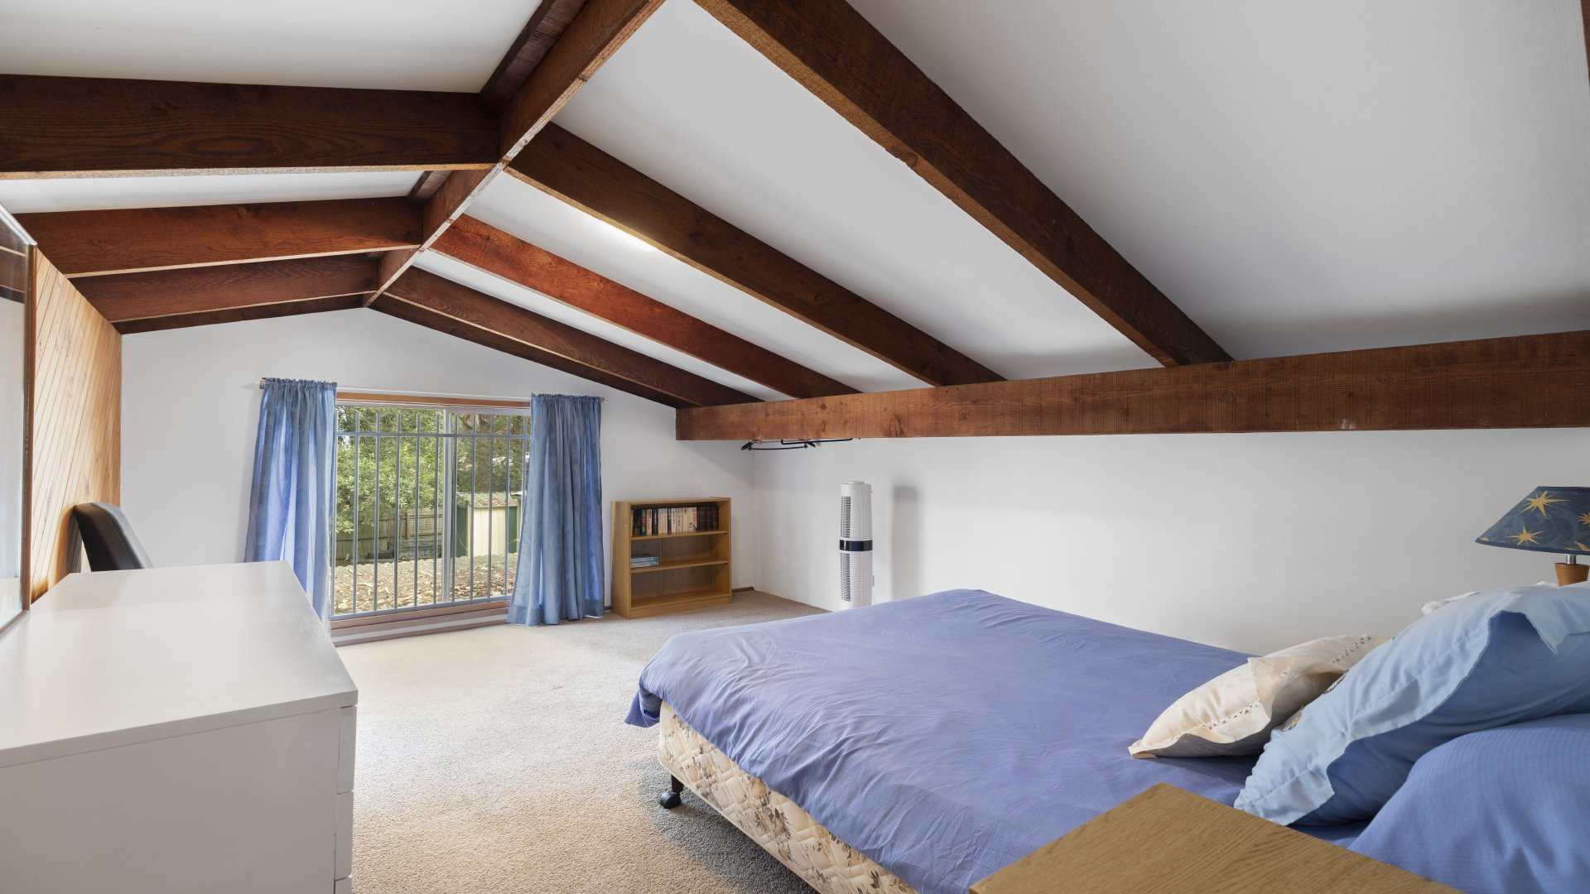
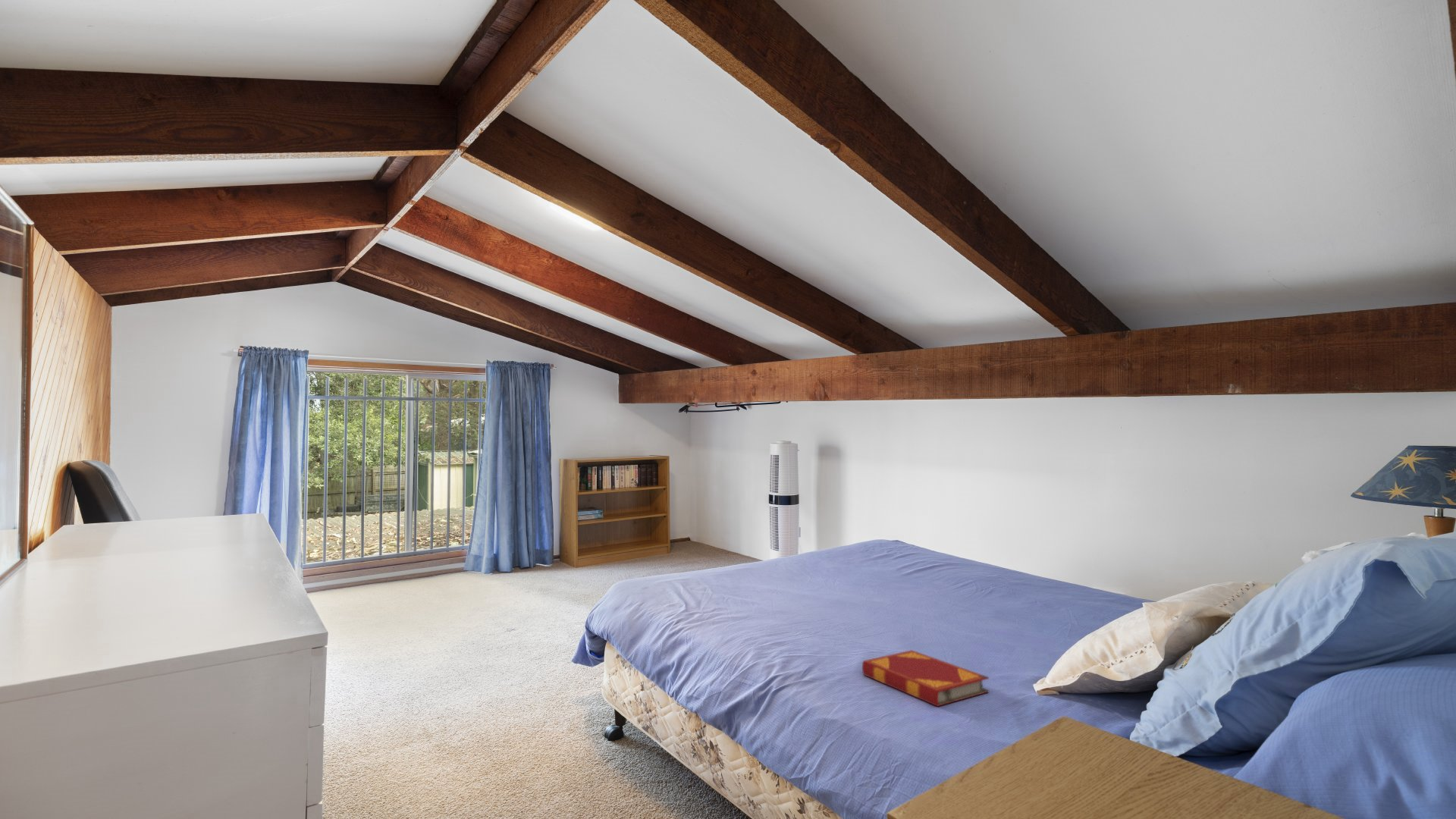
+ hardback book [861,649,990,707]
